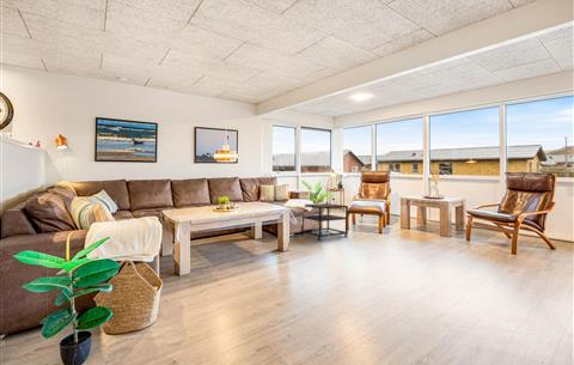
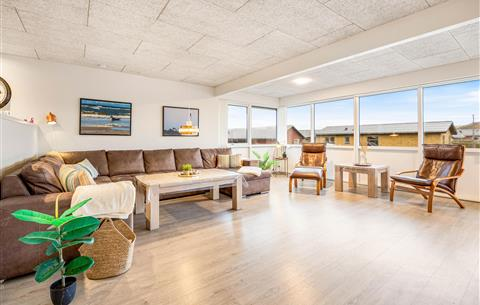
- side table [299,202,349,242]
